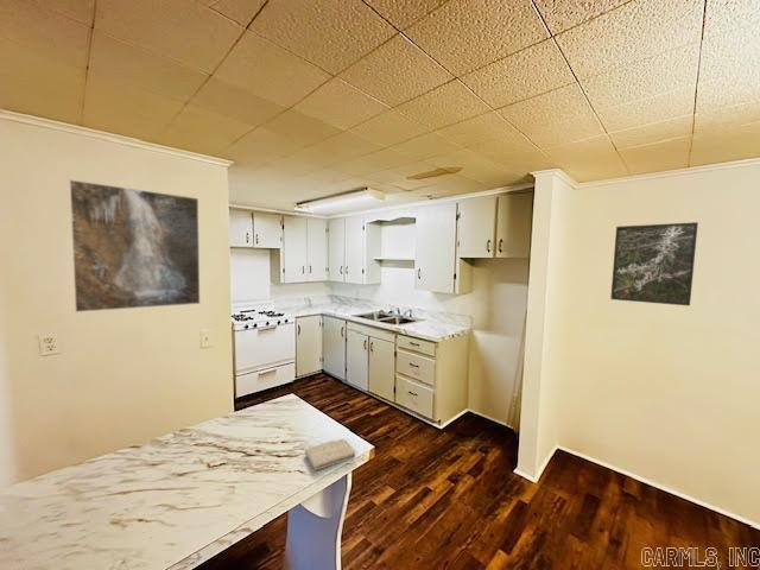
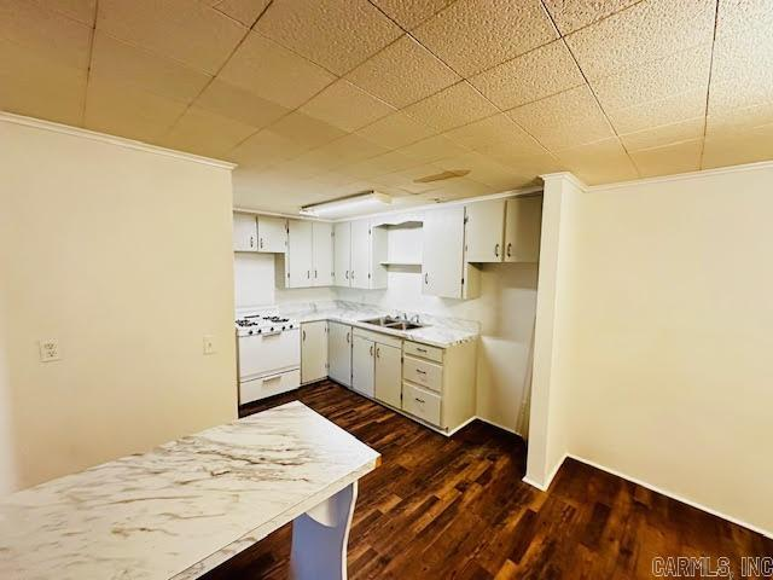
- washcloth [304,438,356,471]
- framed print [609,221,699,308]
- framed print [68,178,202,314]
